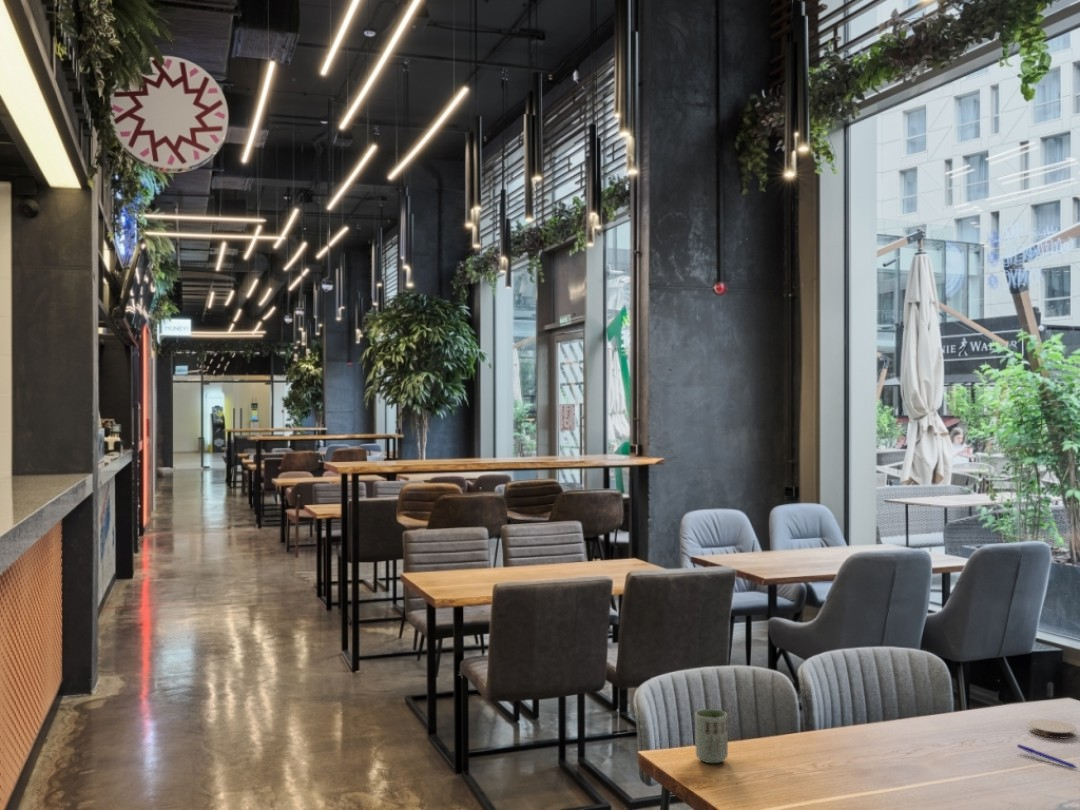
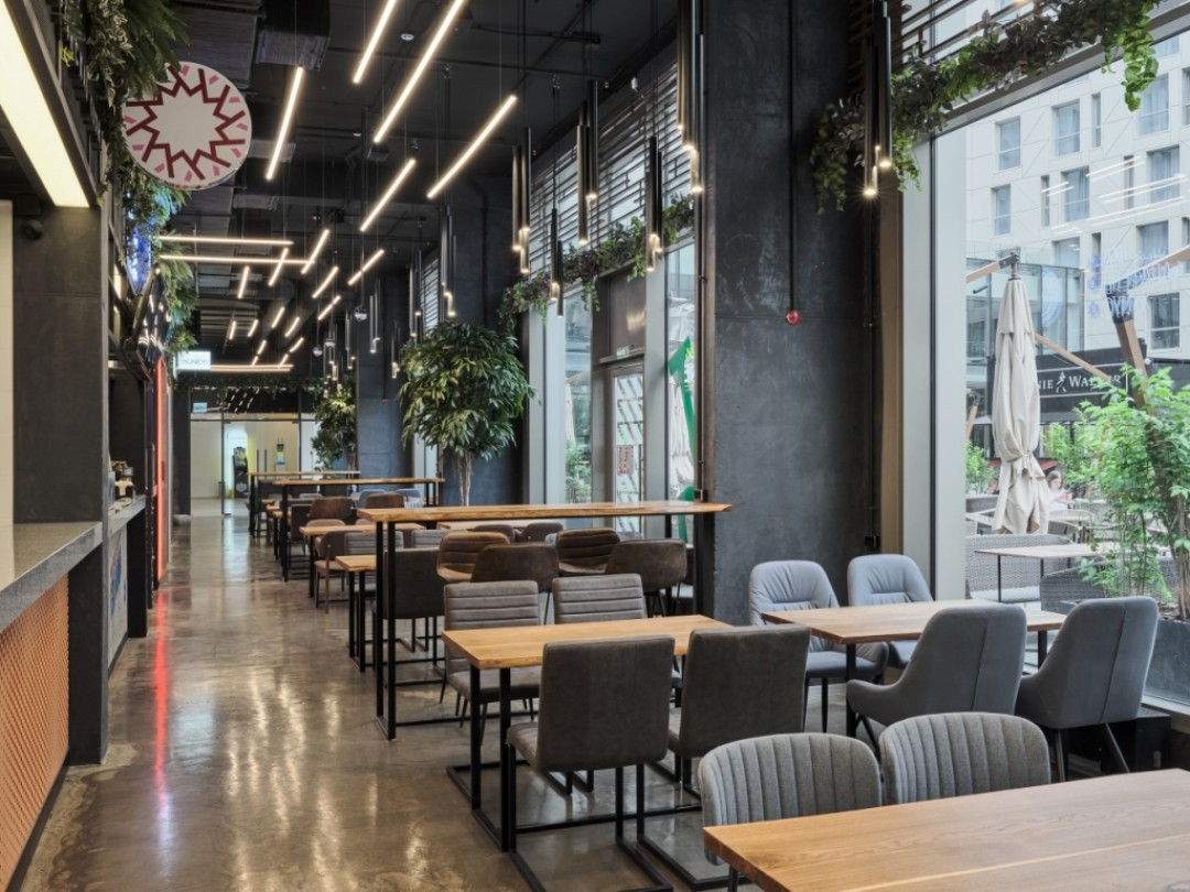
- pen [1016,743,1079,769]
- coaster [1028,718,1078,739]
- cup [694,708,729,764]
